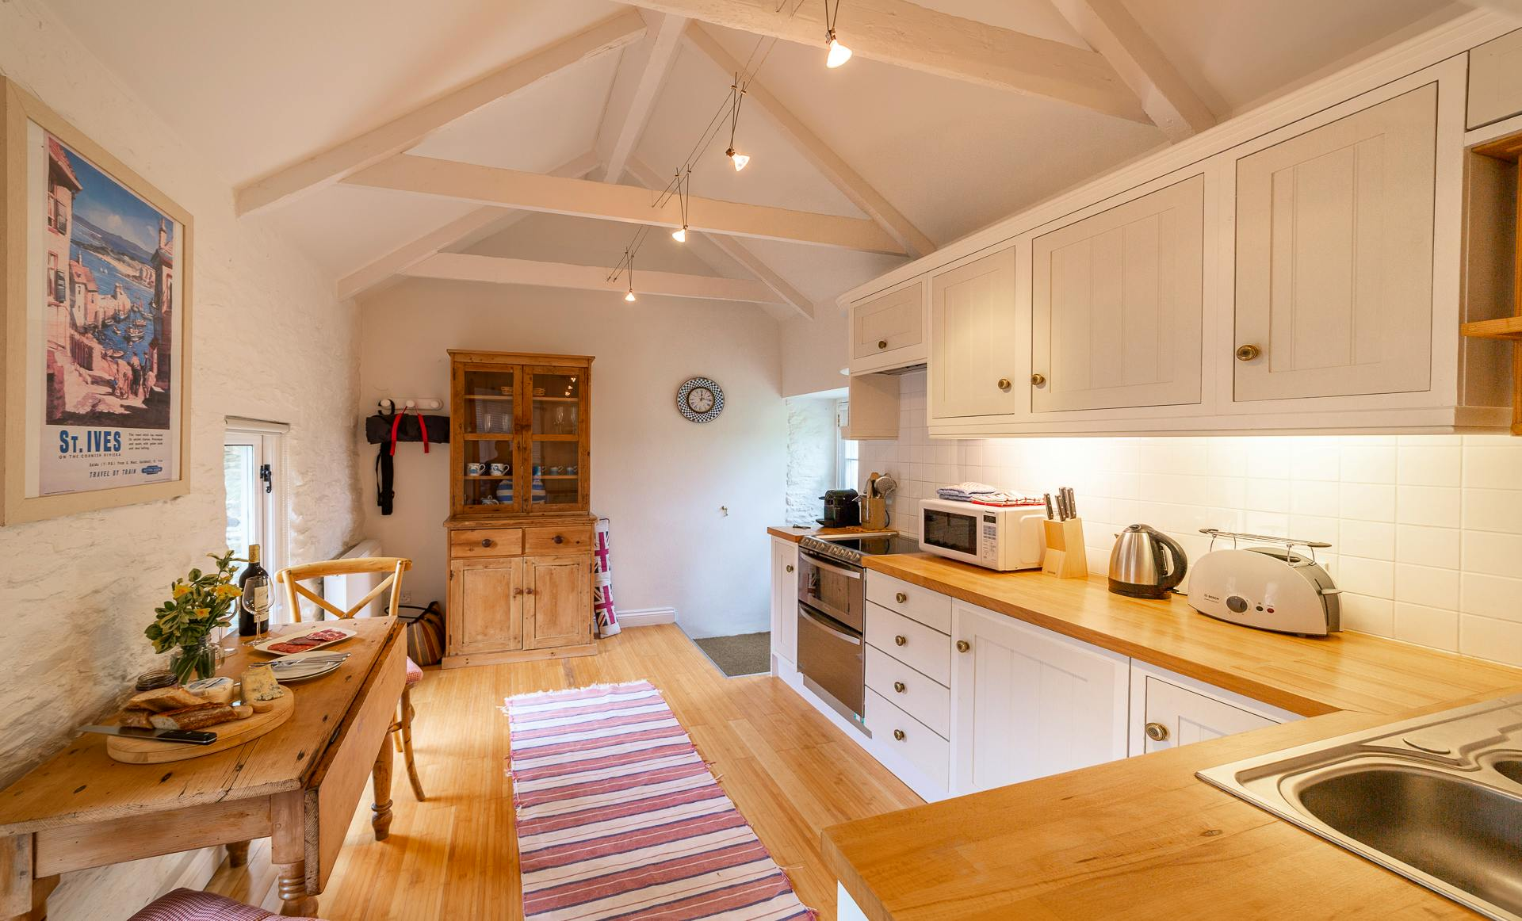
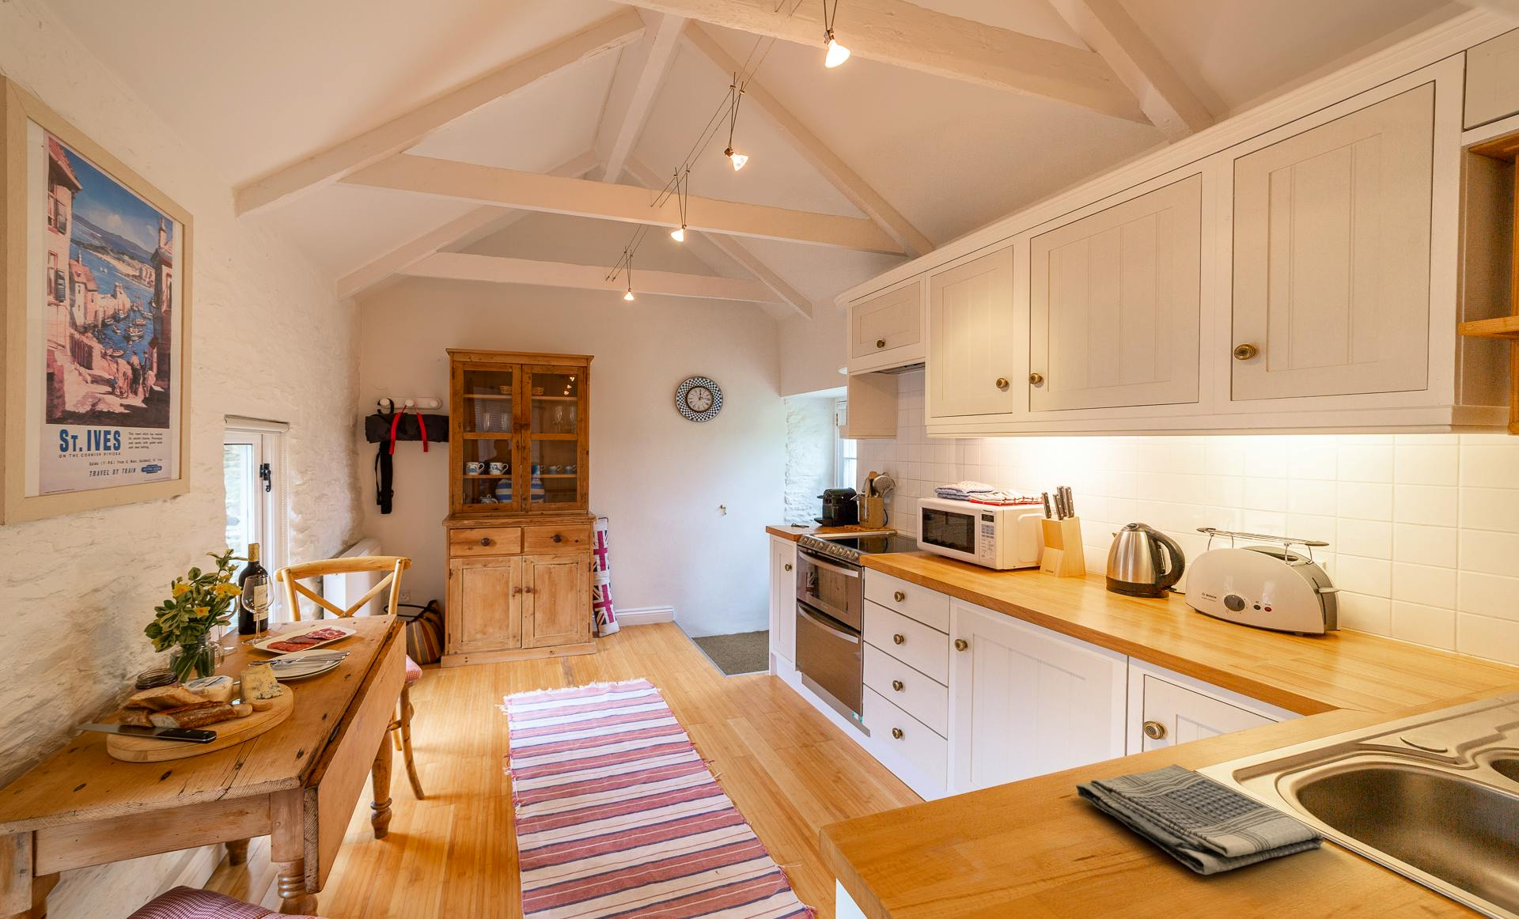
+ dish towel [1075,764,1325,876]
